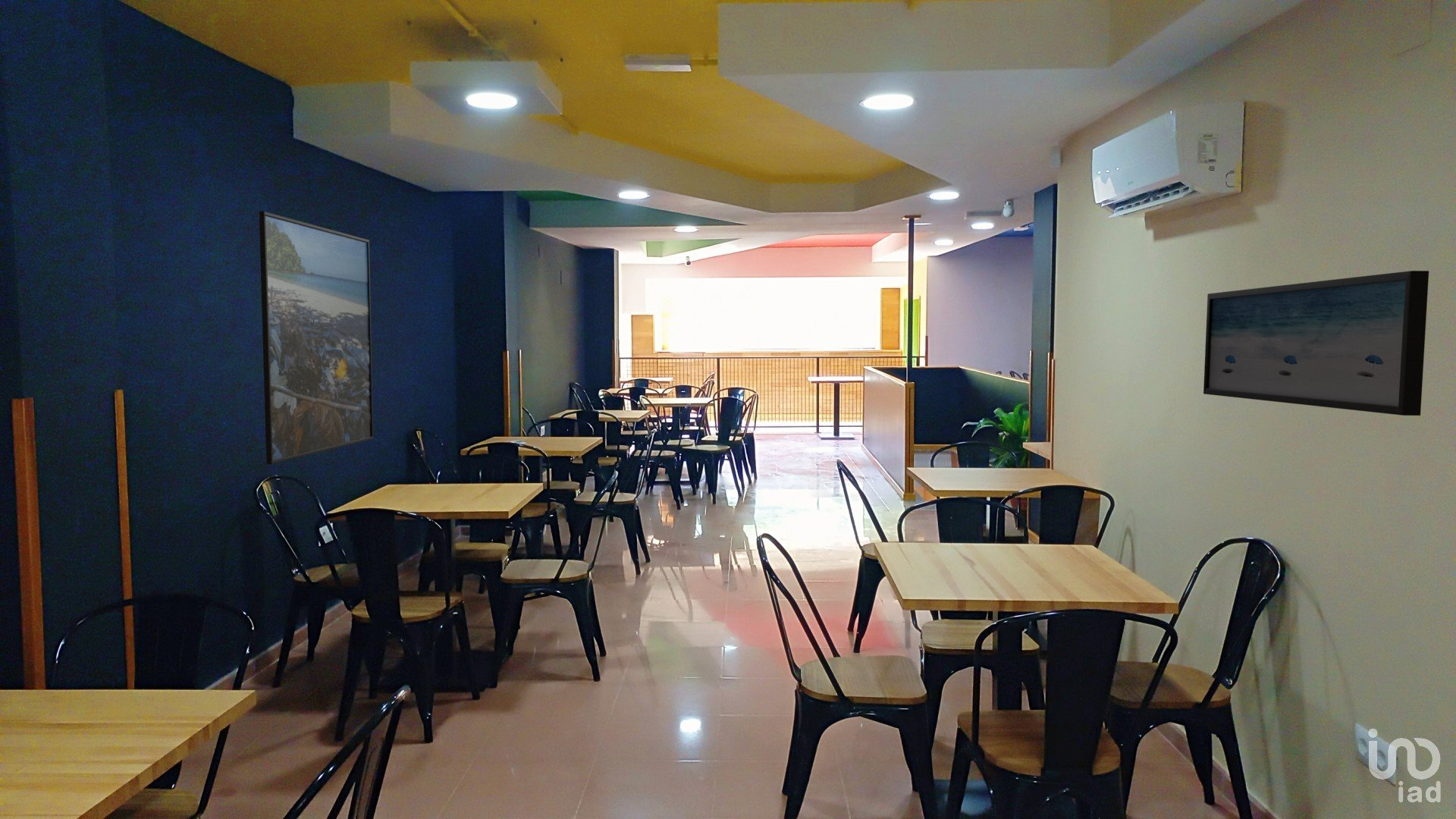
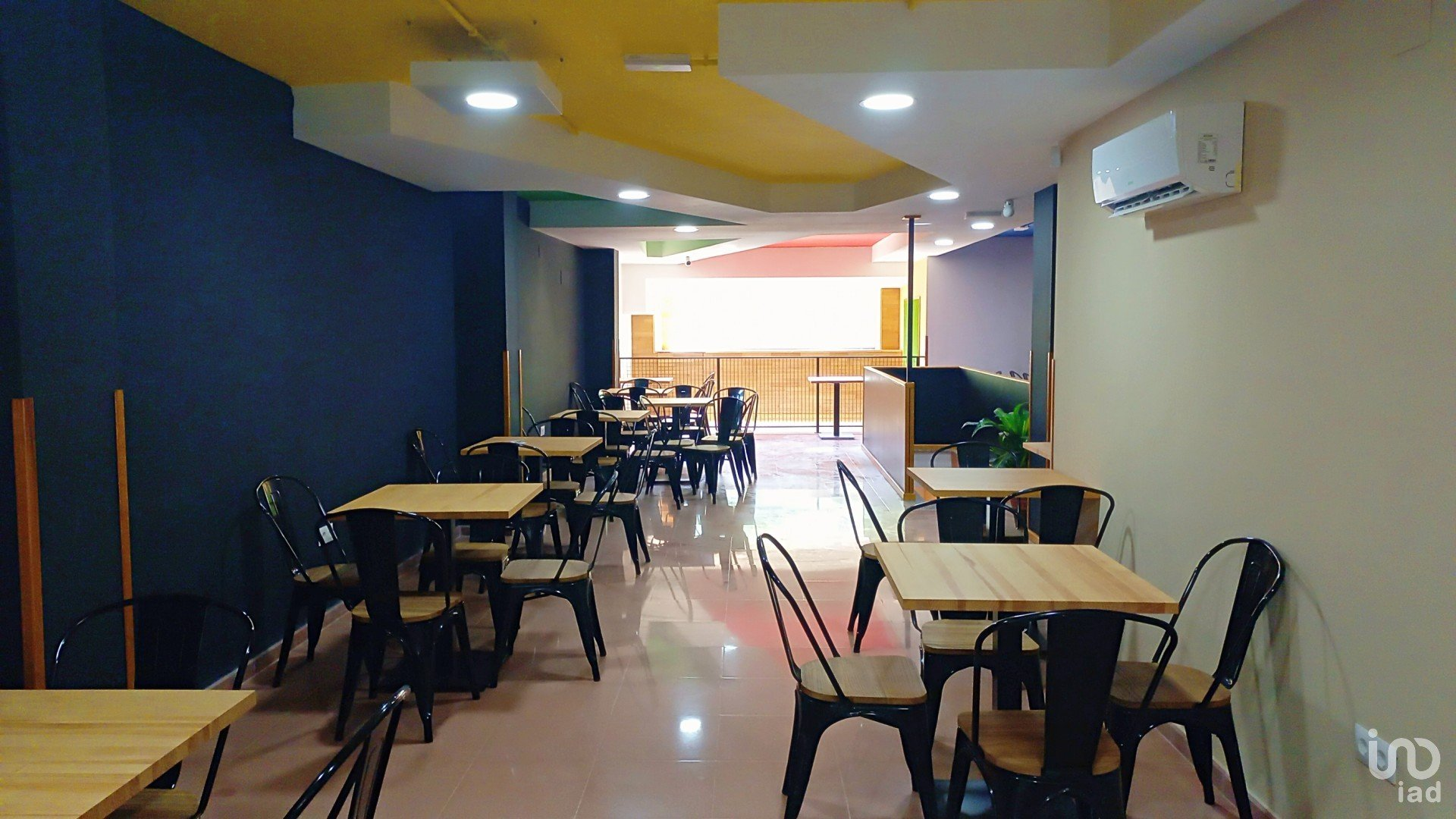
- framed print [259,210,374,465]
- wall art [1203,270,1429,416]
